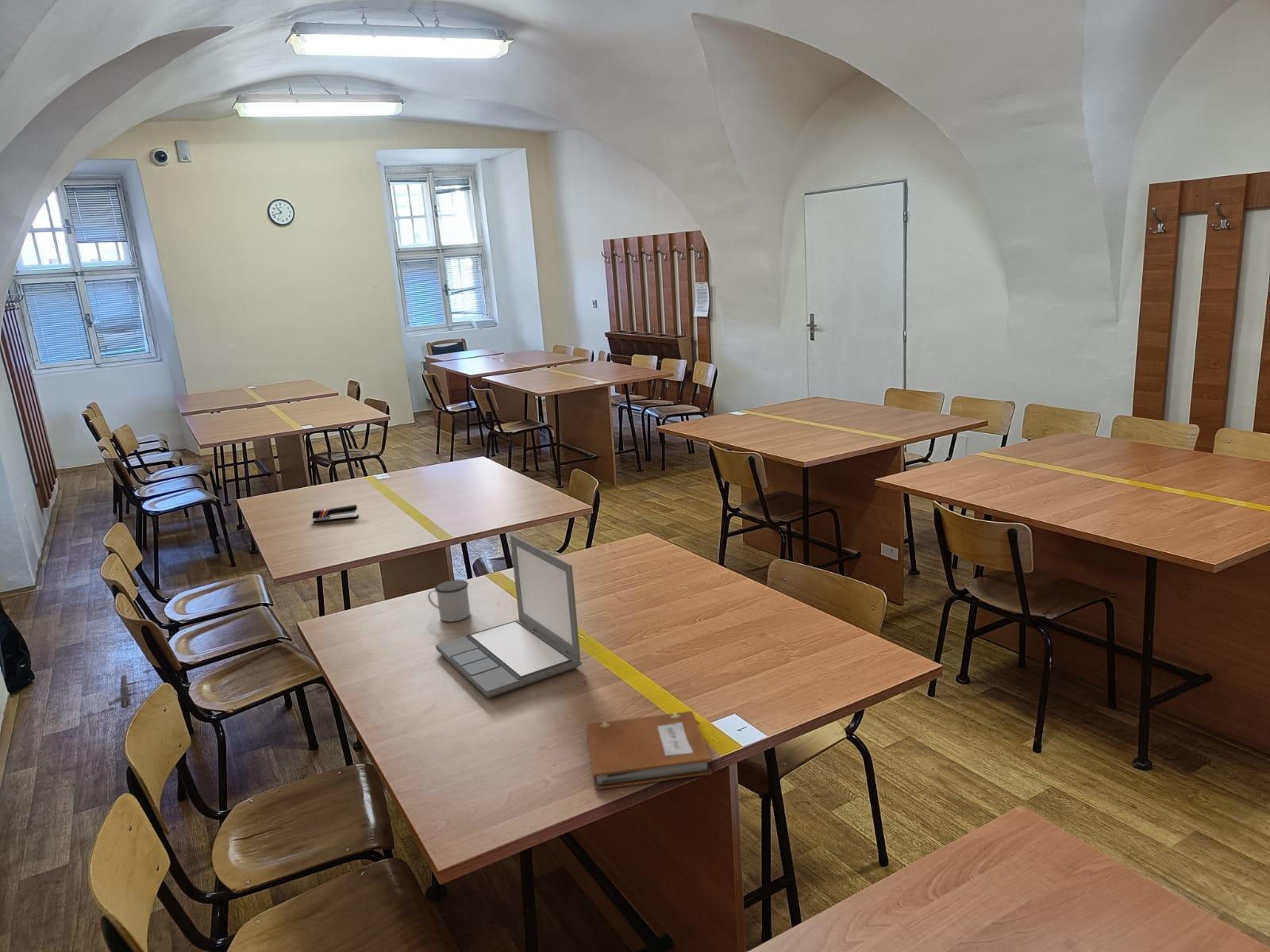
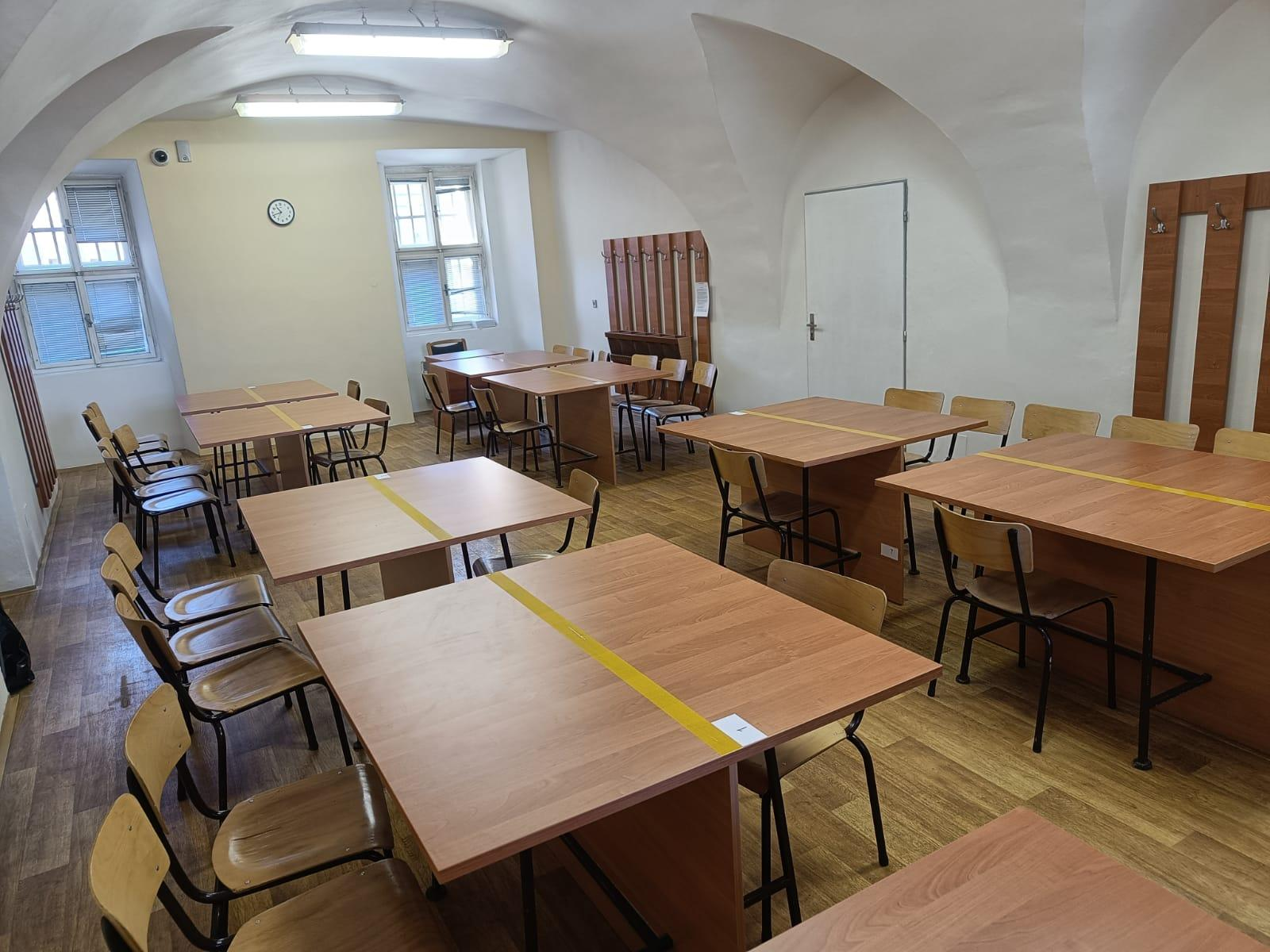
- laptop [435,534,583,699]
- notebook [586,710,713,791]
- stapler [312,504,360,524]
- mug [427,579,471,623]
